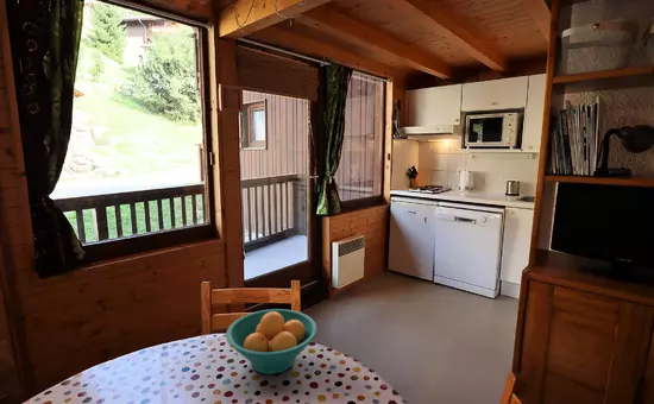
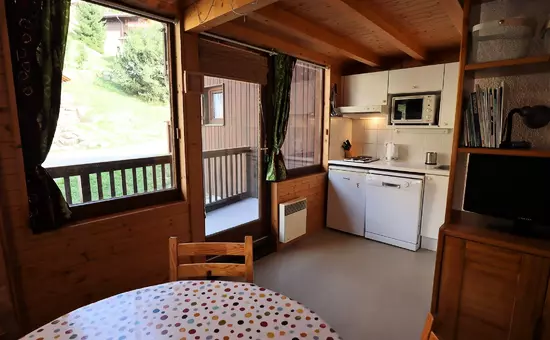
- fruit bowl [225,308,319,375]
